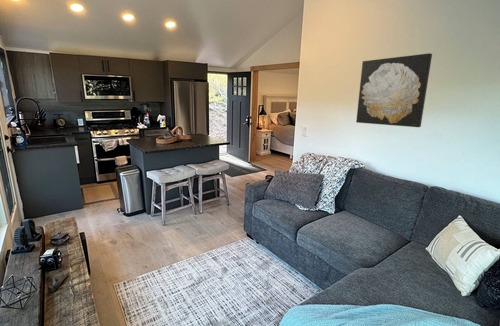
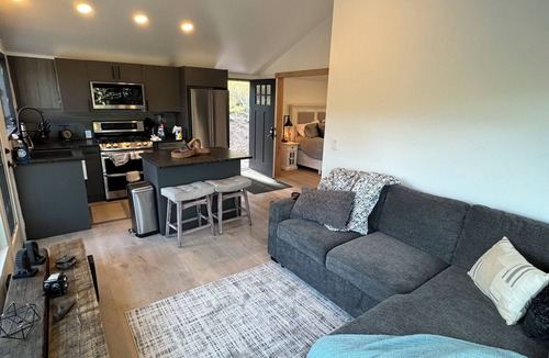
- wall art [355,52,433,128]
